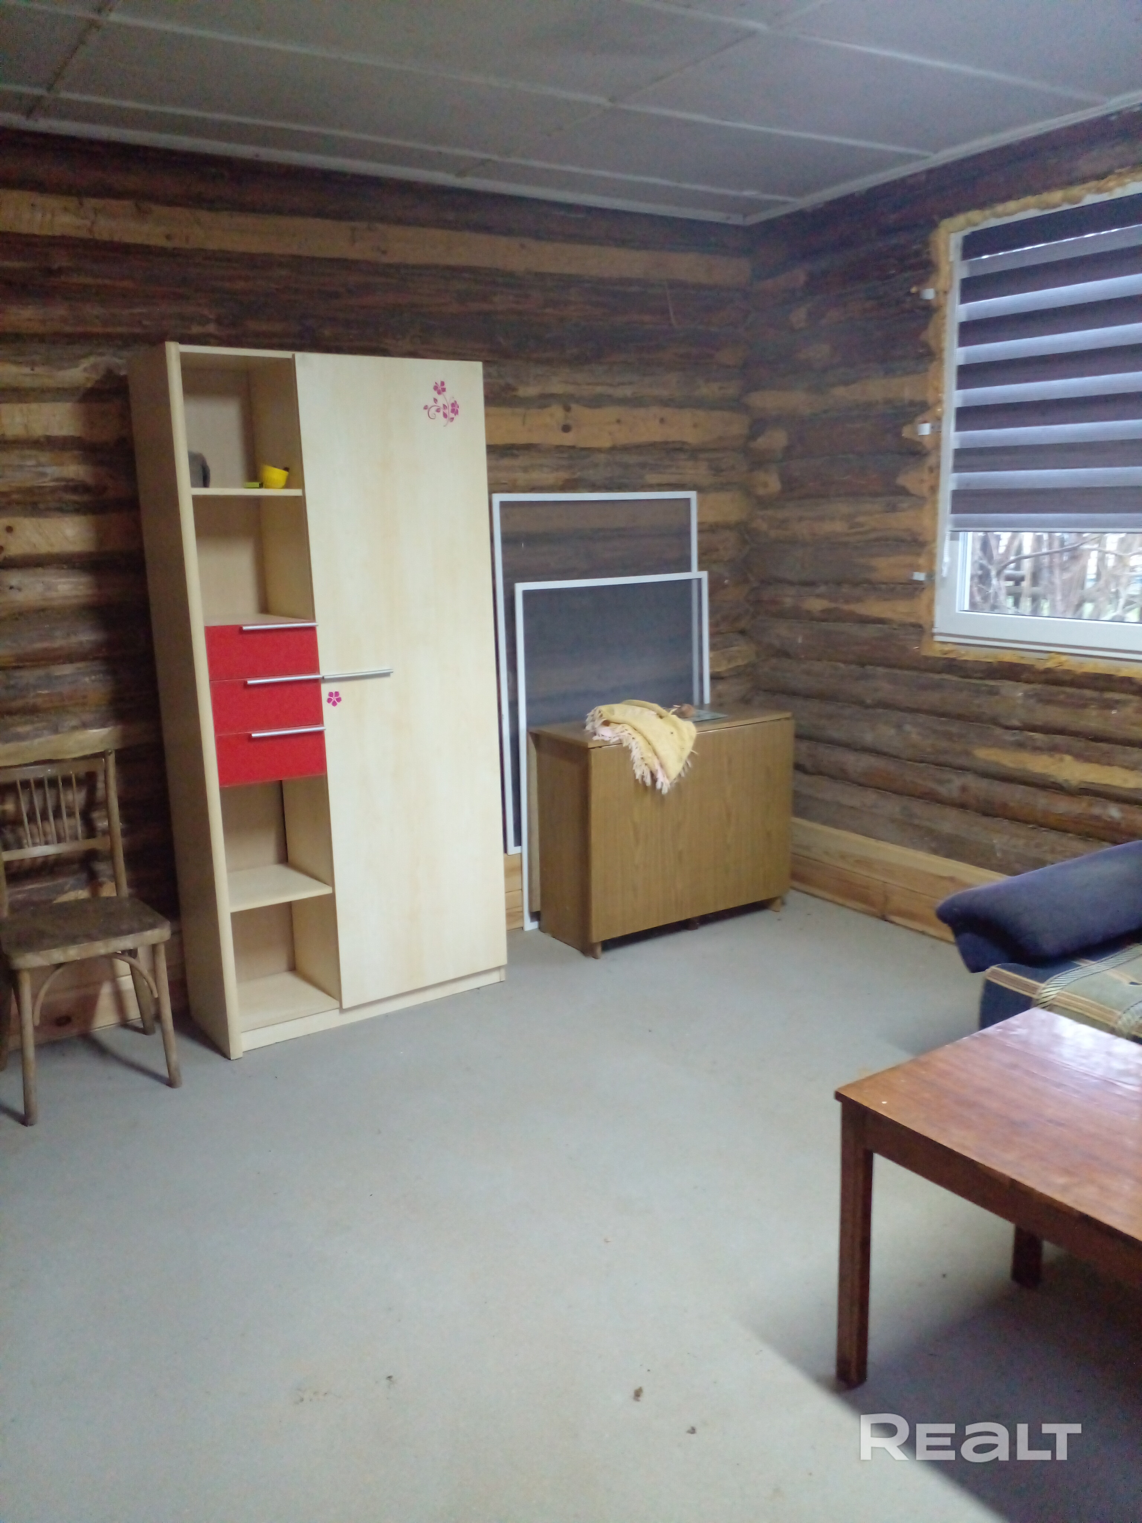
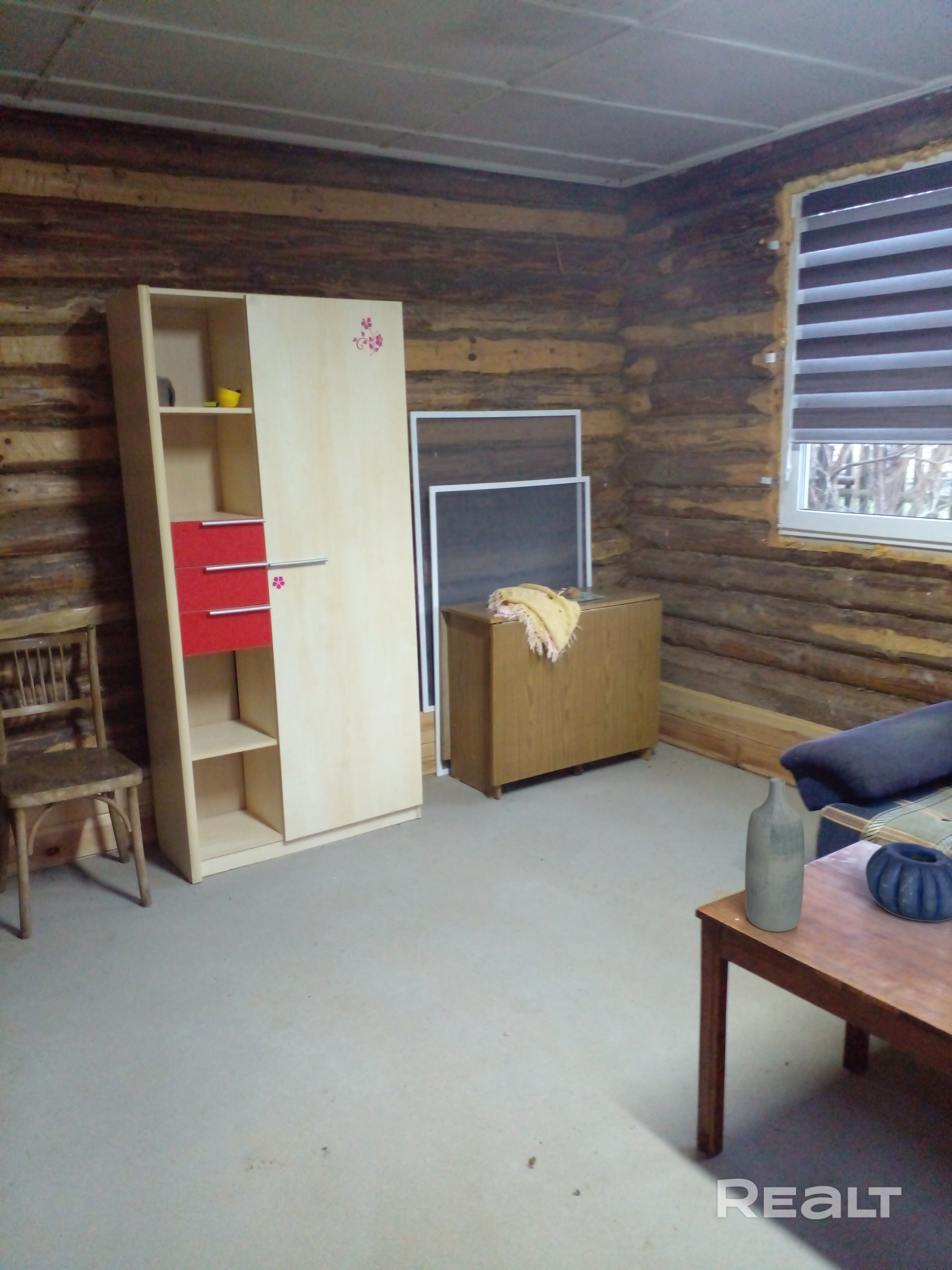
+ decorative bowl [865,841,952,922]
+ bottle [745,778,805,932]
